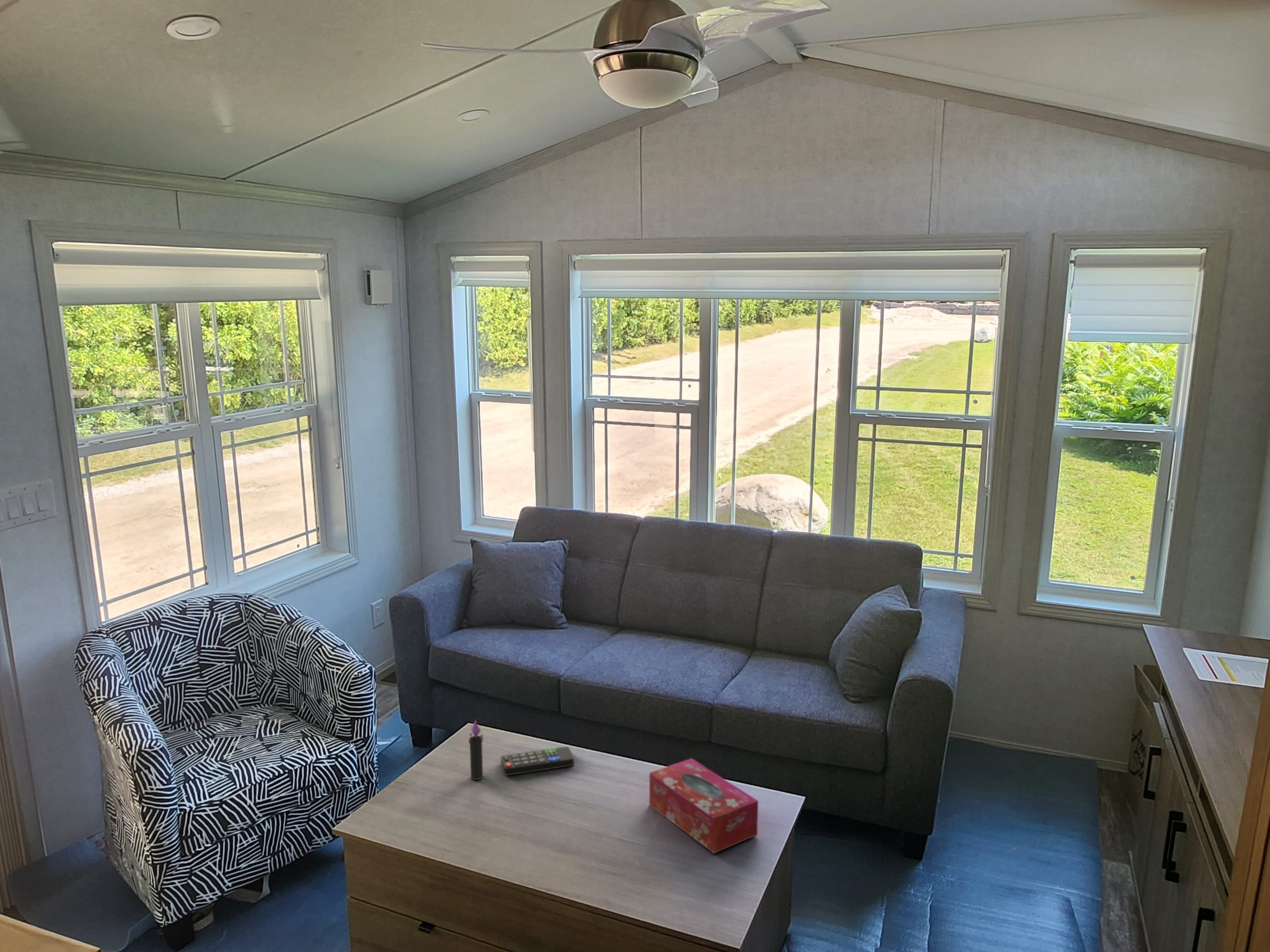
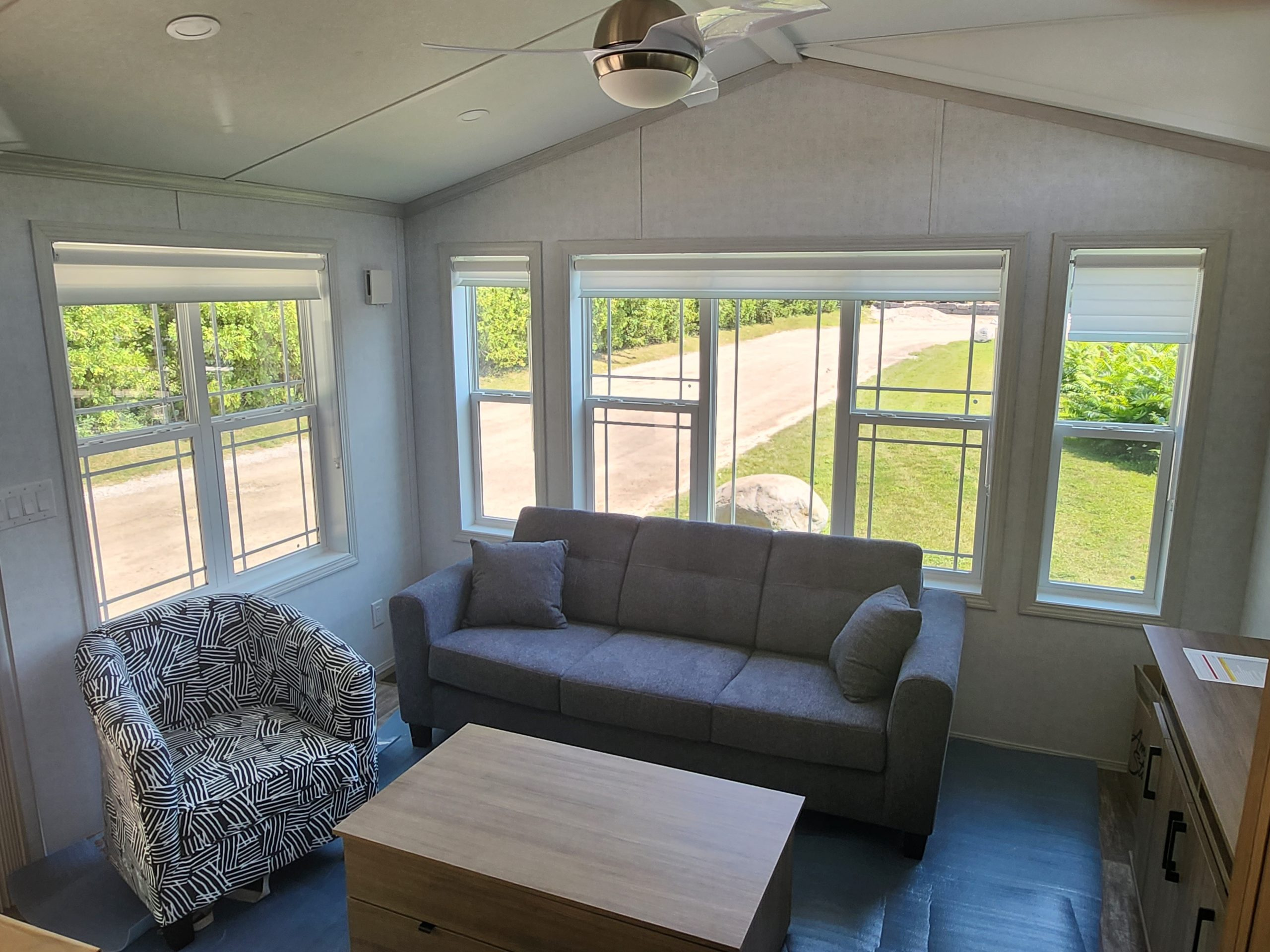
- tissue box [649,758,759,854]
- candle [468,719,484,780]
- remote control [501,746,574,776]
